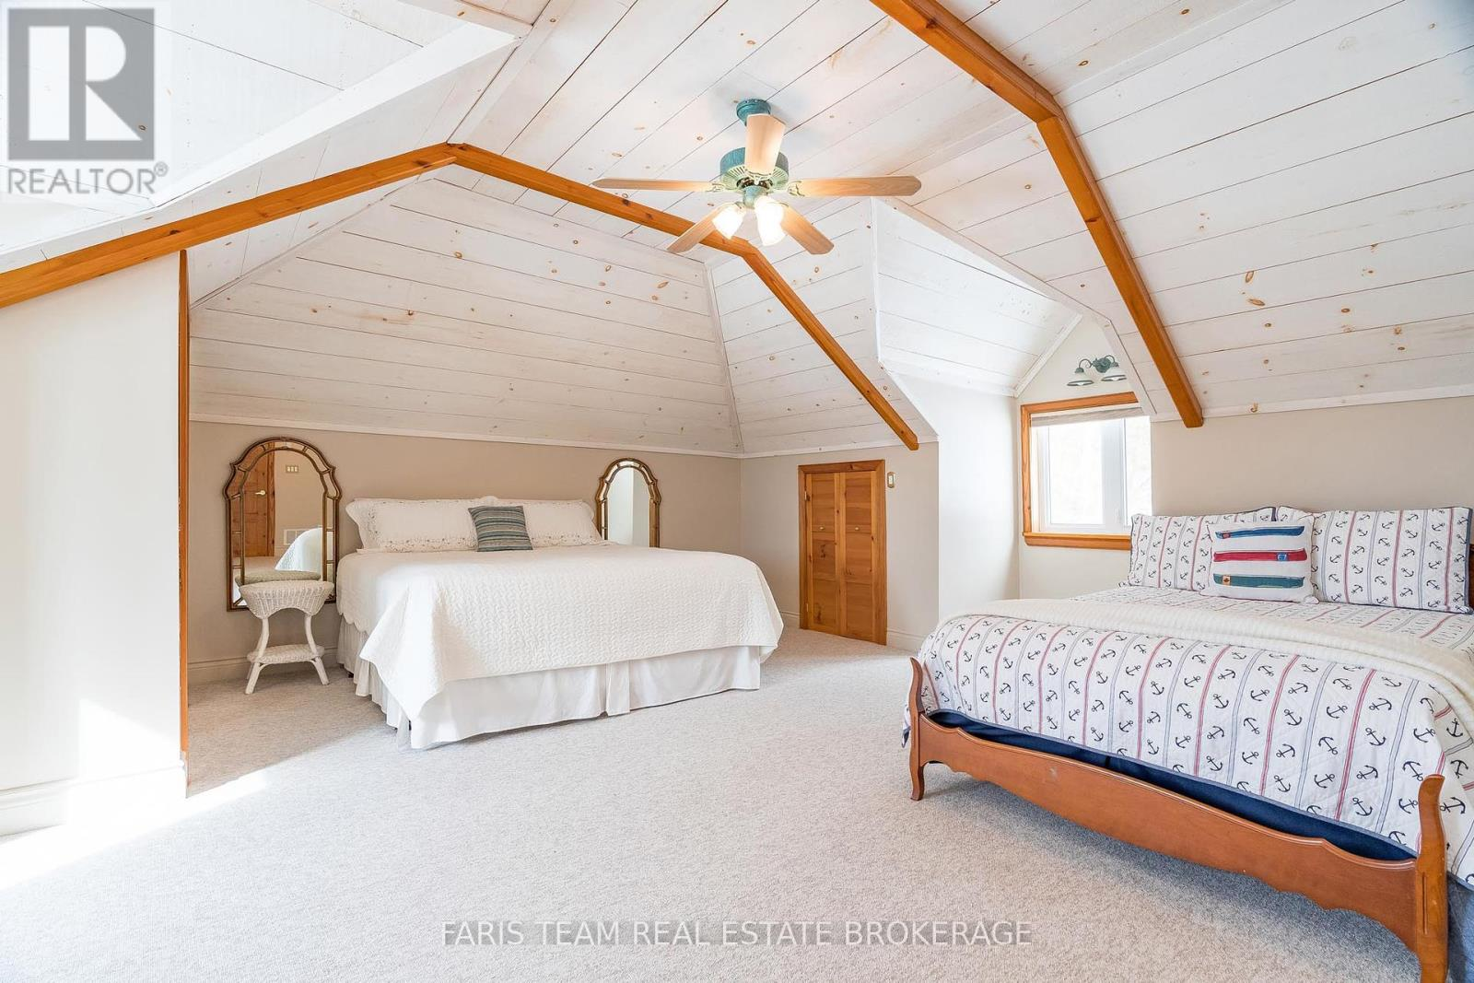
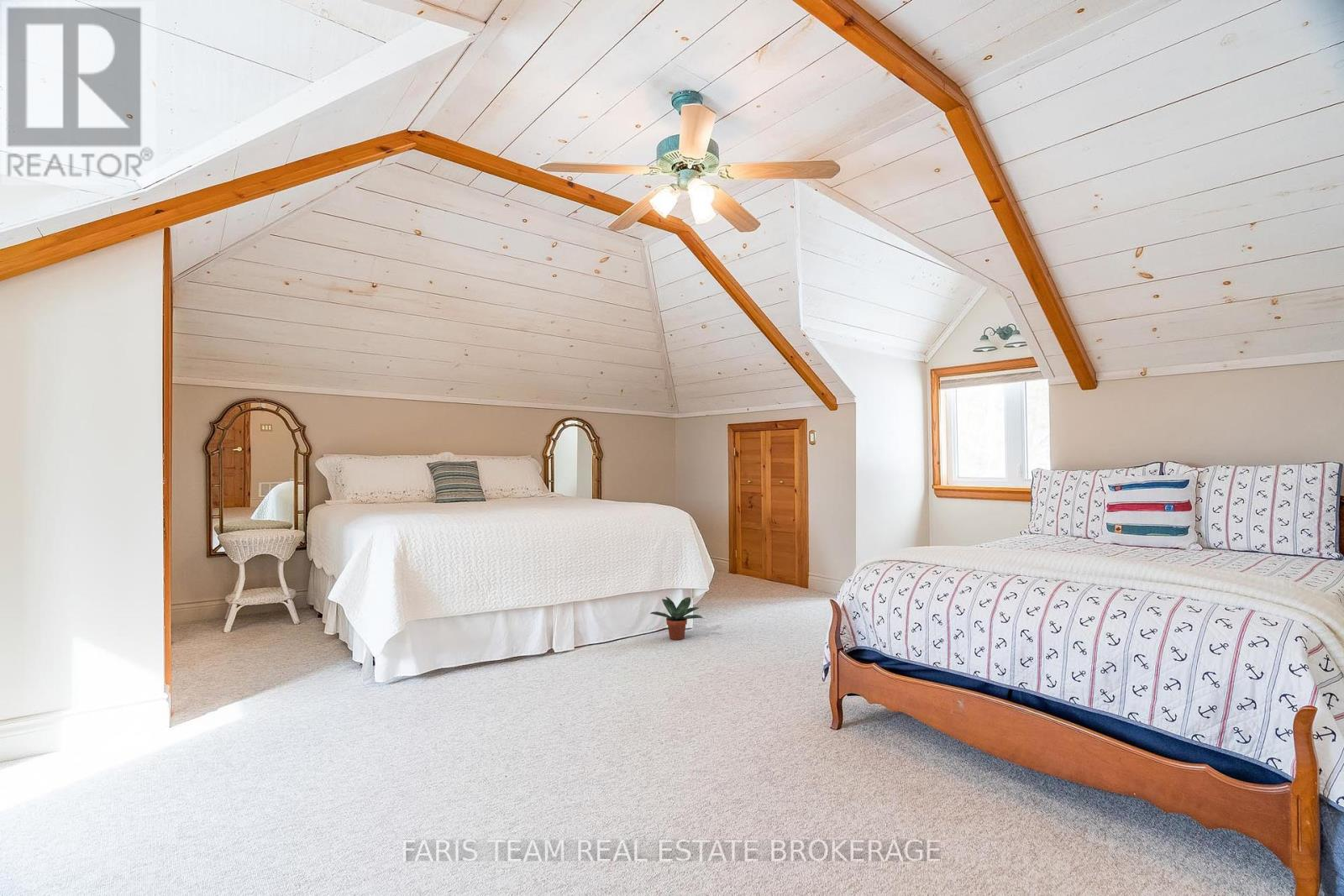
+ potted plant [649,595,704,641]
